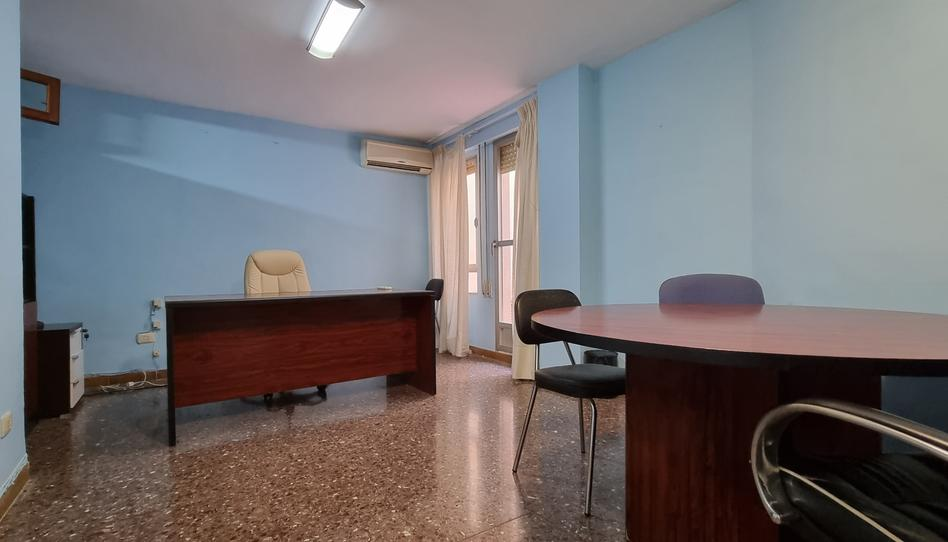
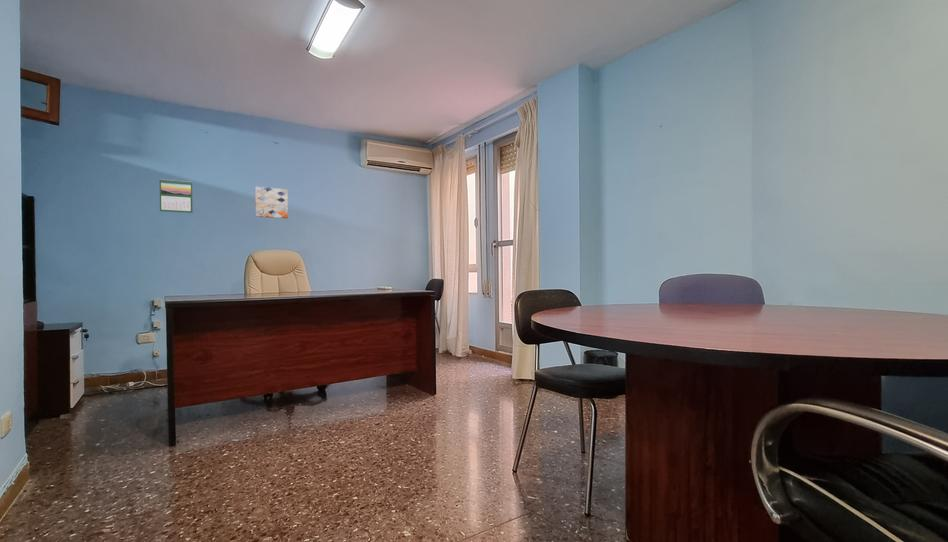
+ calendar [159,178,194,214]
+ wall art [254,186,289,219]
